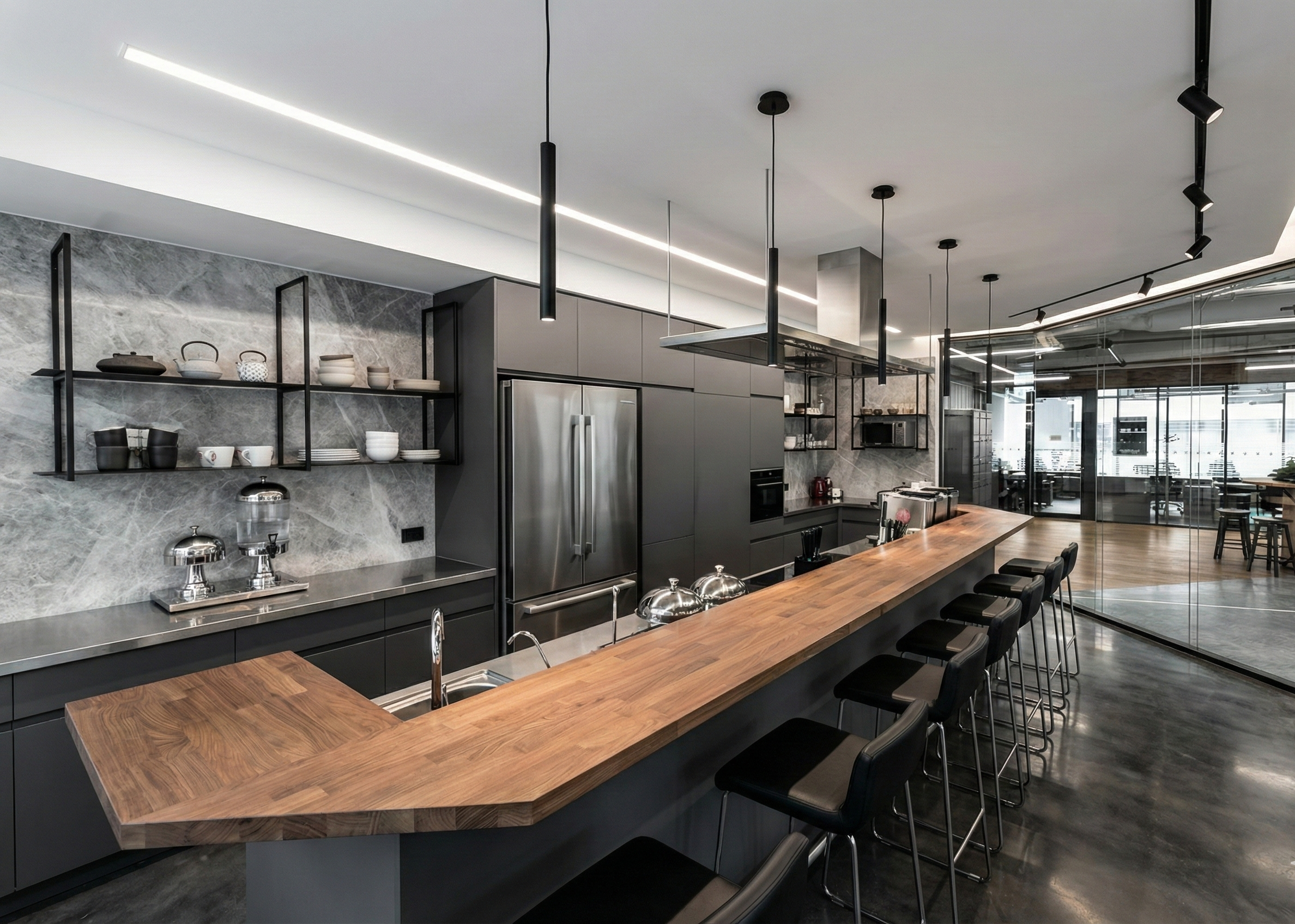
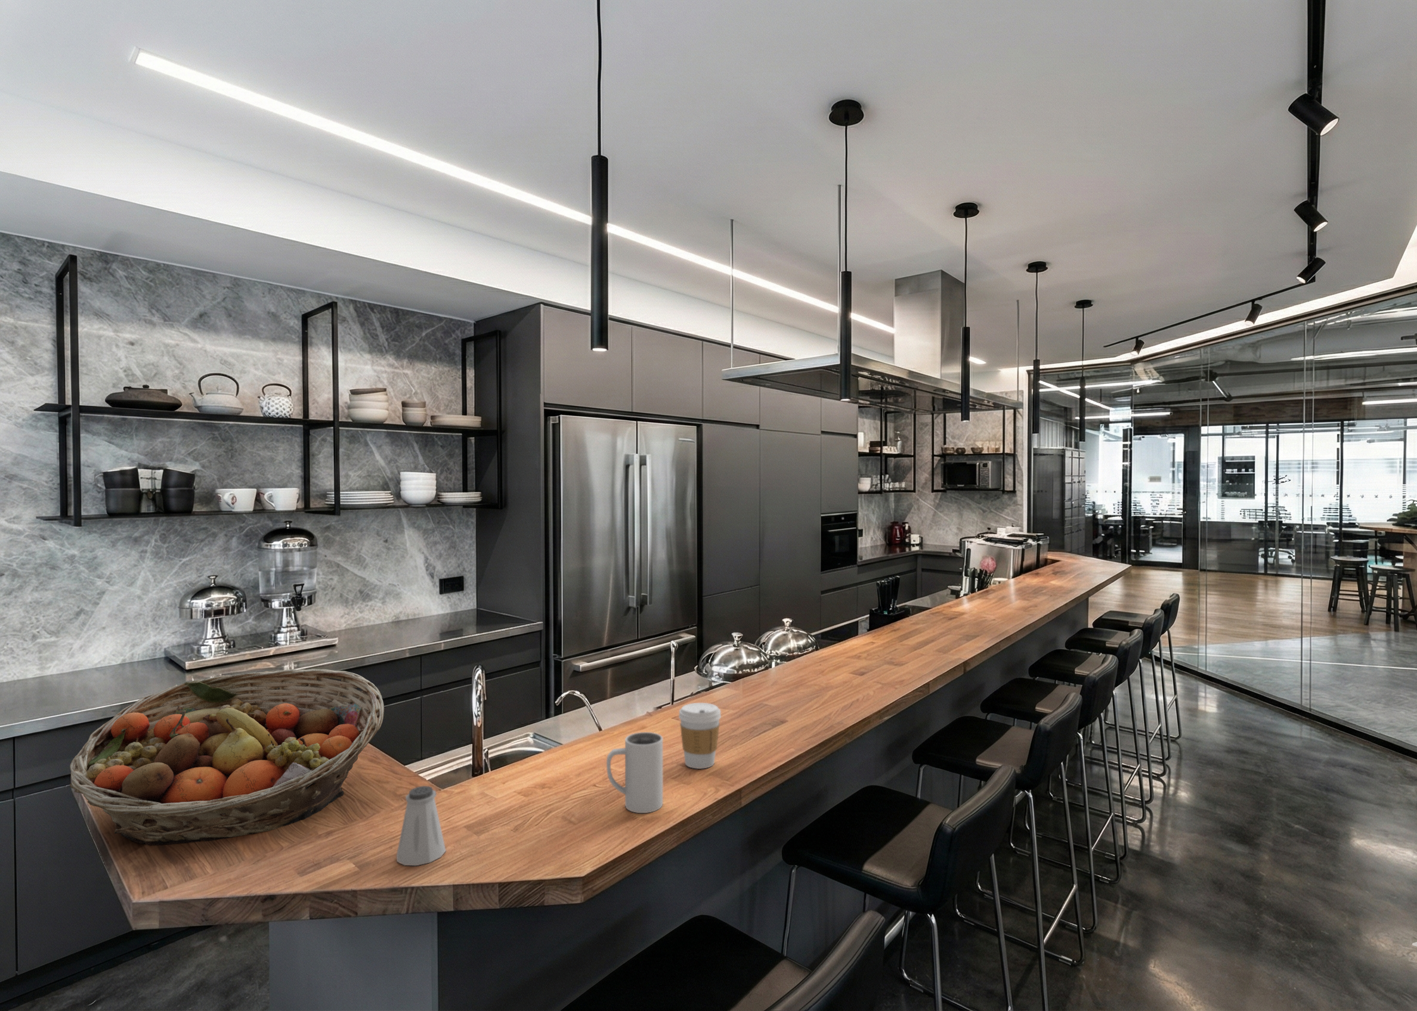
+ saltshaker [396,786,446,867]
+ fruit basket [69,669,385,846]
+ coffee cup [678,702,721,769]
+ mug [606,731,663,814]
